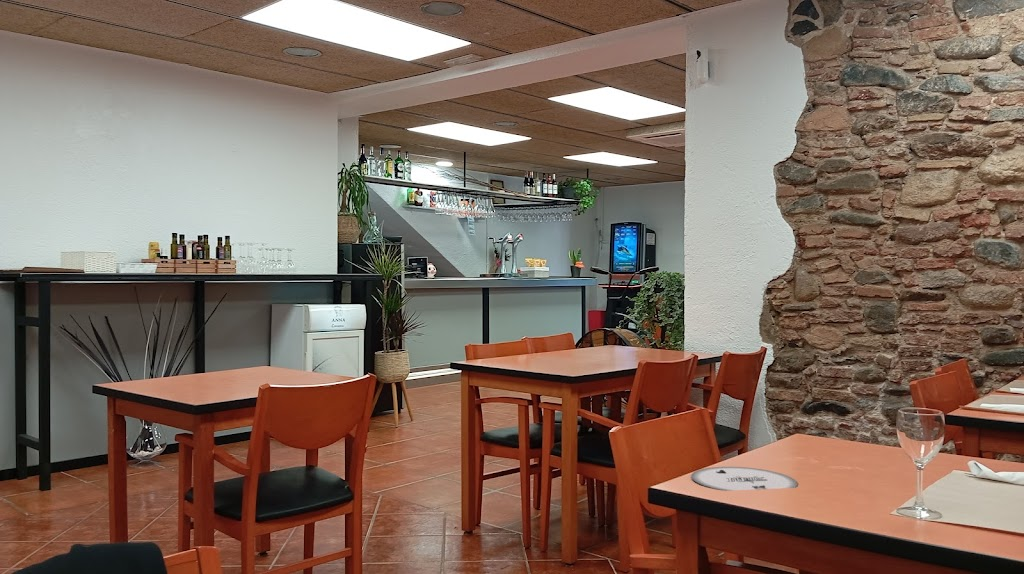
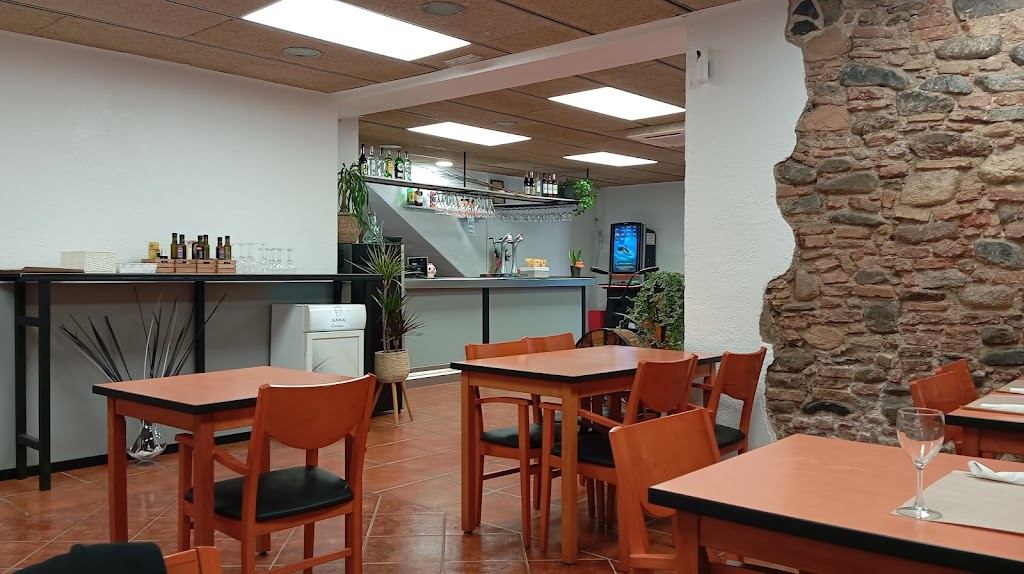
- plate [690,466,799,492]
